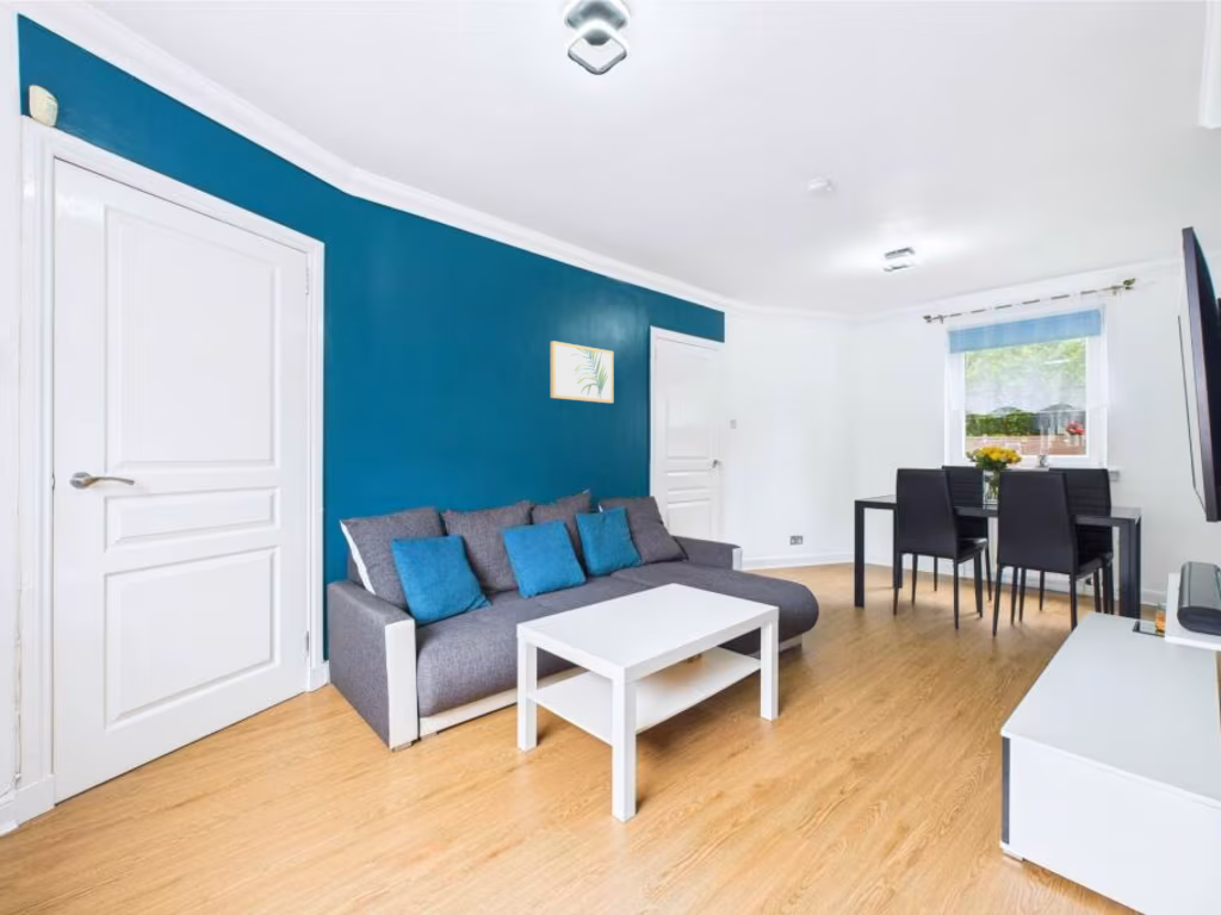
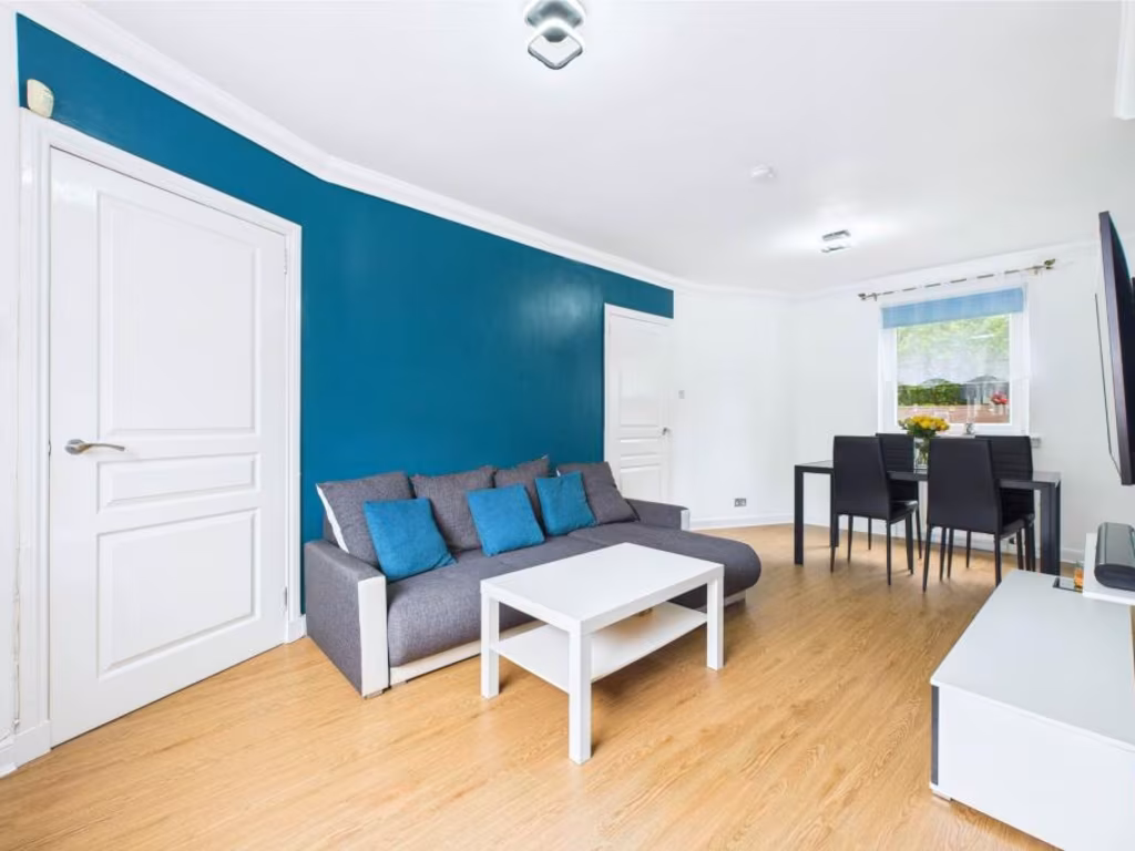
- wall art [550,340,614,404]
